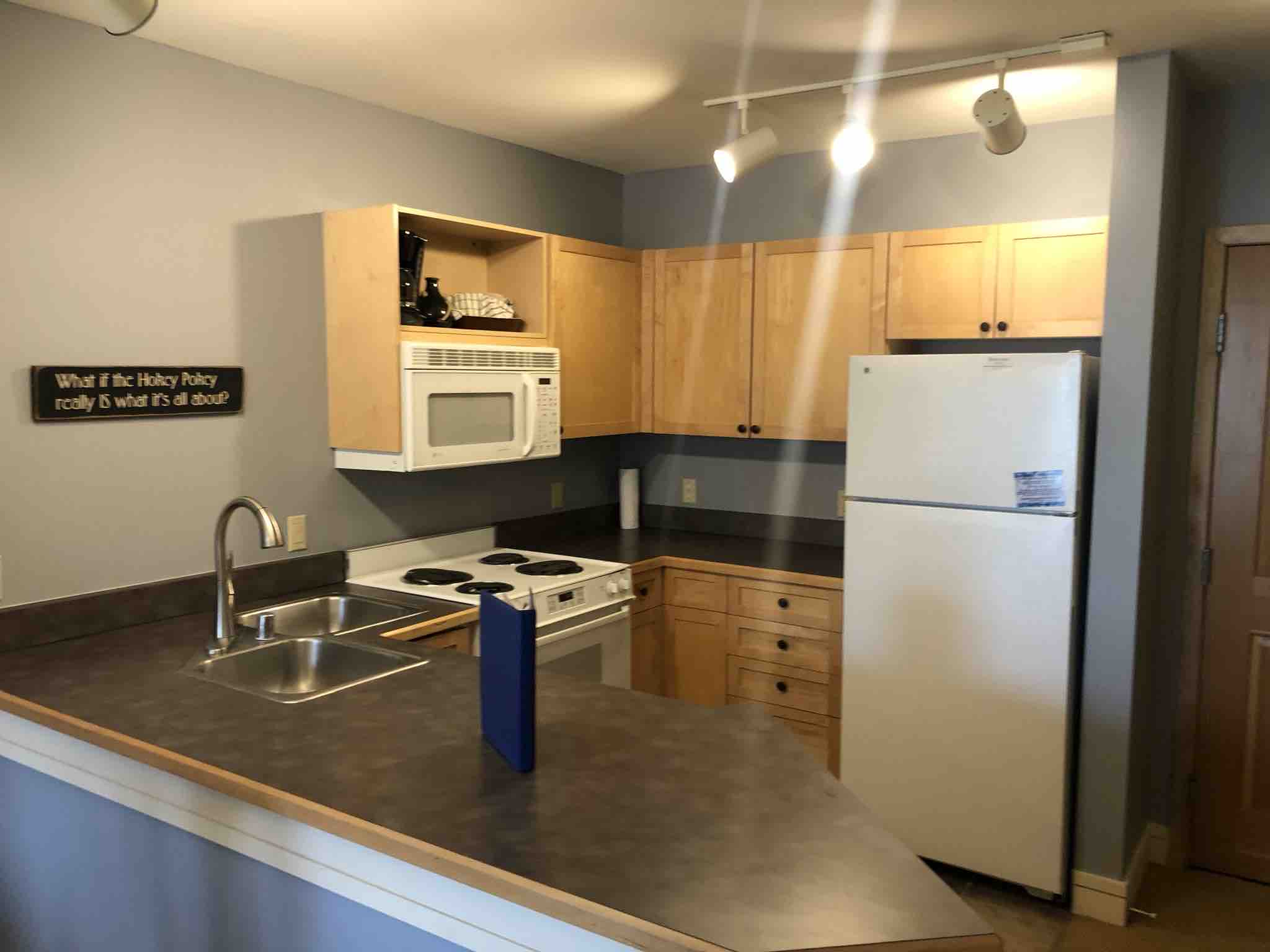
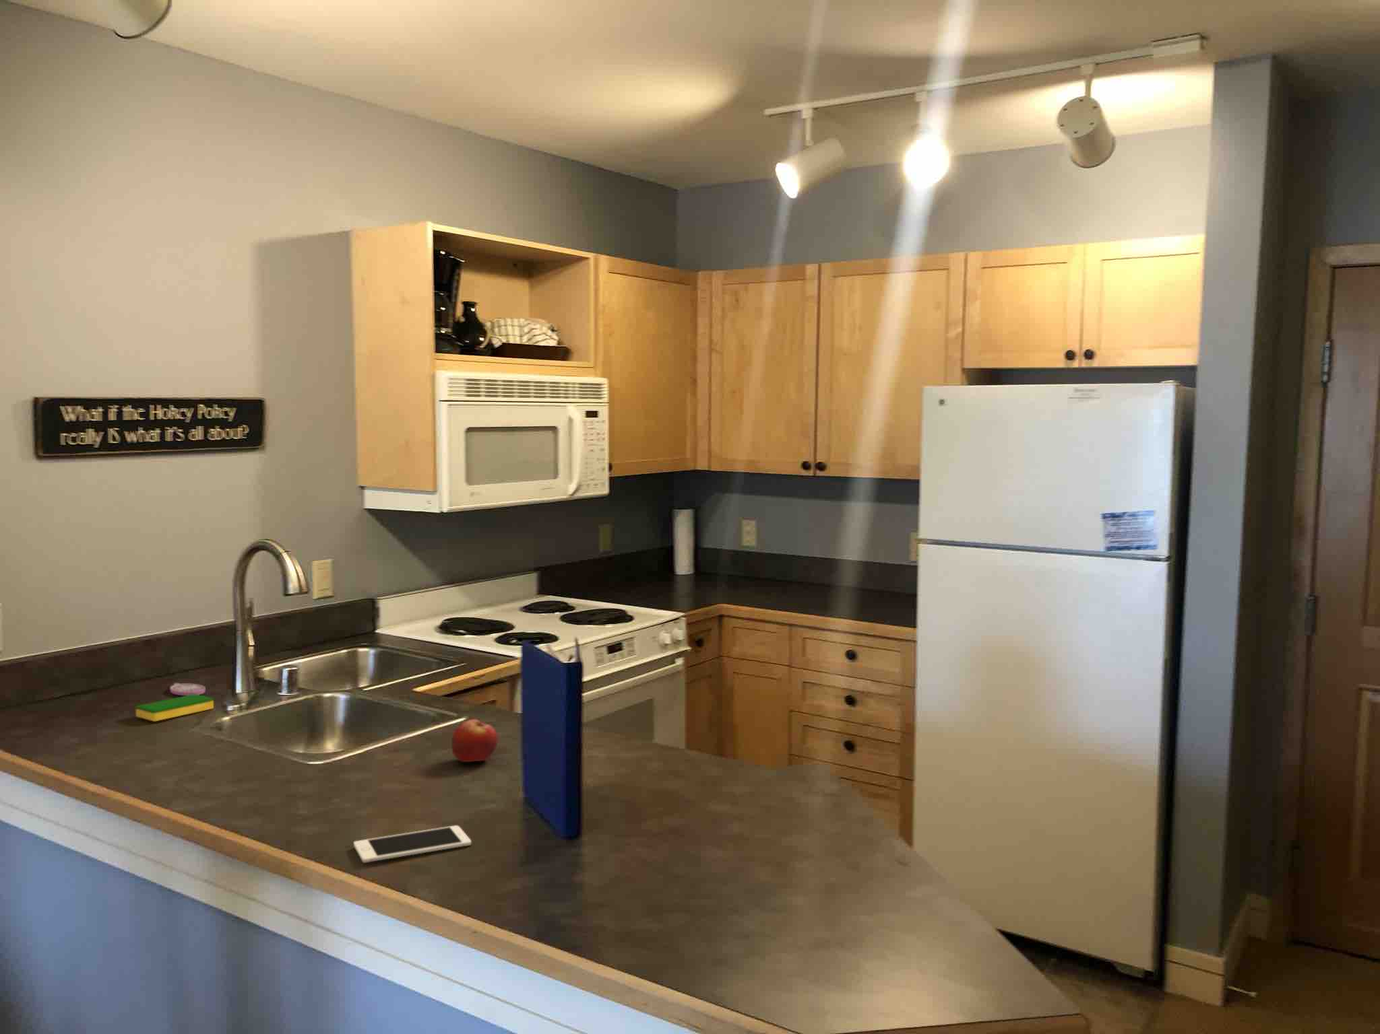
+ fruit [451,718,499,762]
+ cell phone [353,824,472,863]
+ dish sponge [136,694,214,722]
+ soap dish [170,682,206,696]
